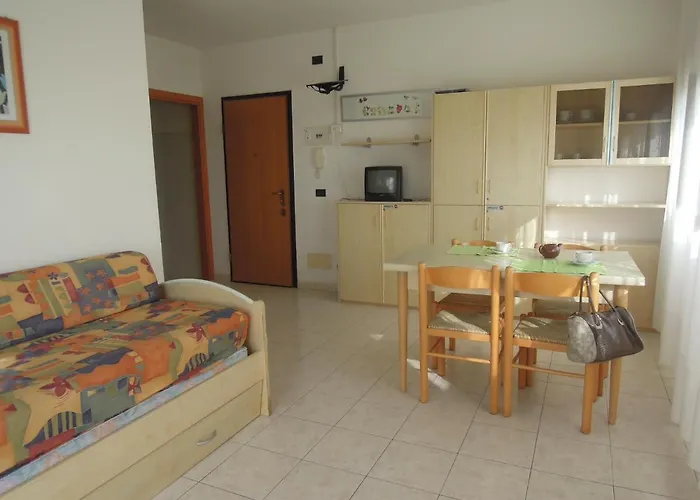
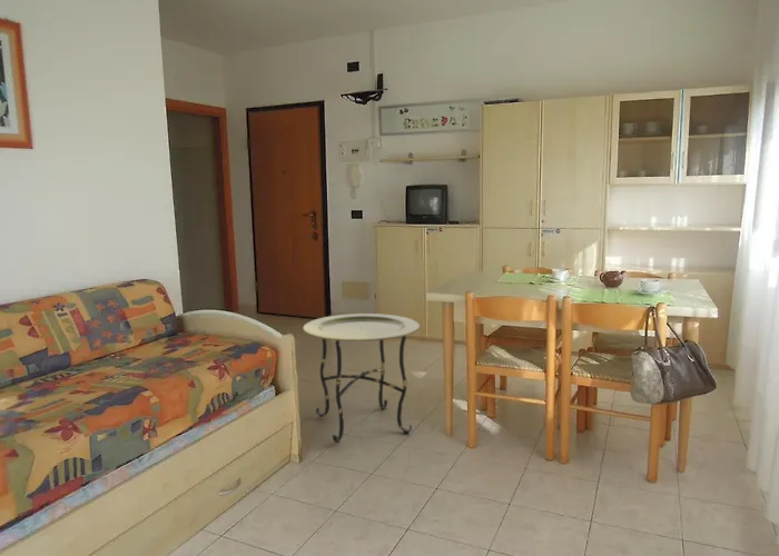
+ side table [302,312,421,445]
